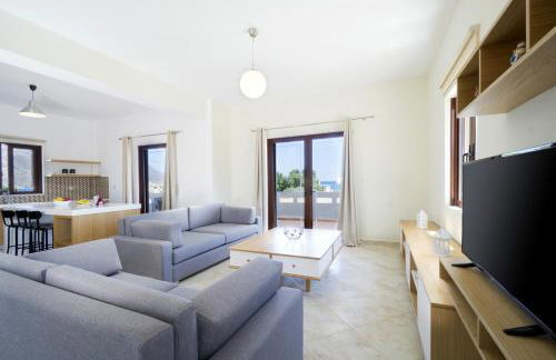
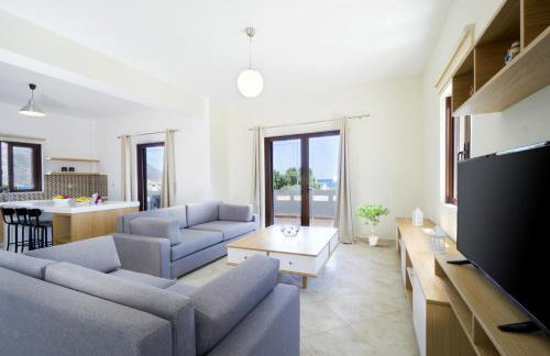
+ potted plant [354,201,393,247]
